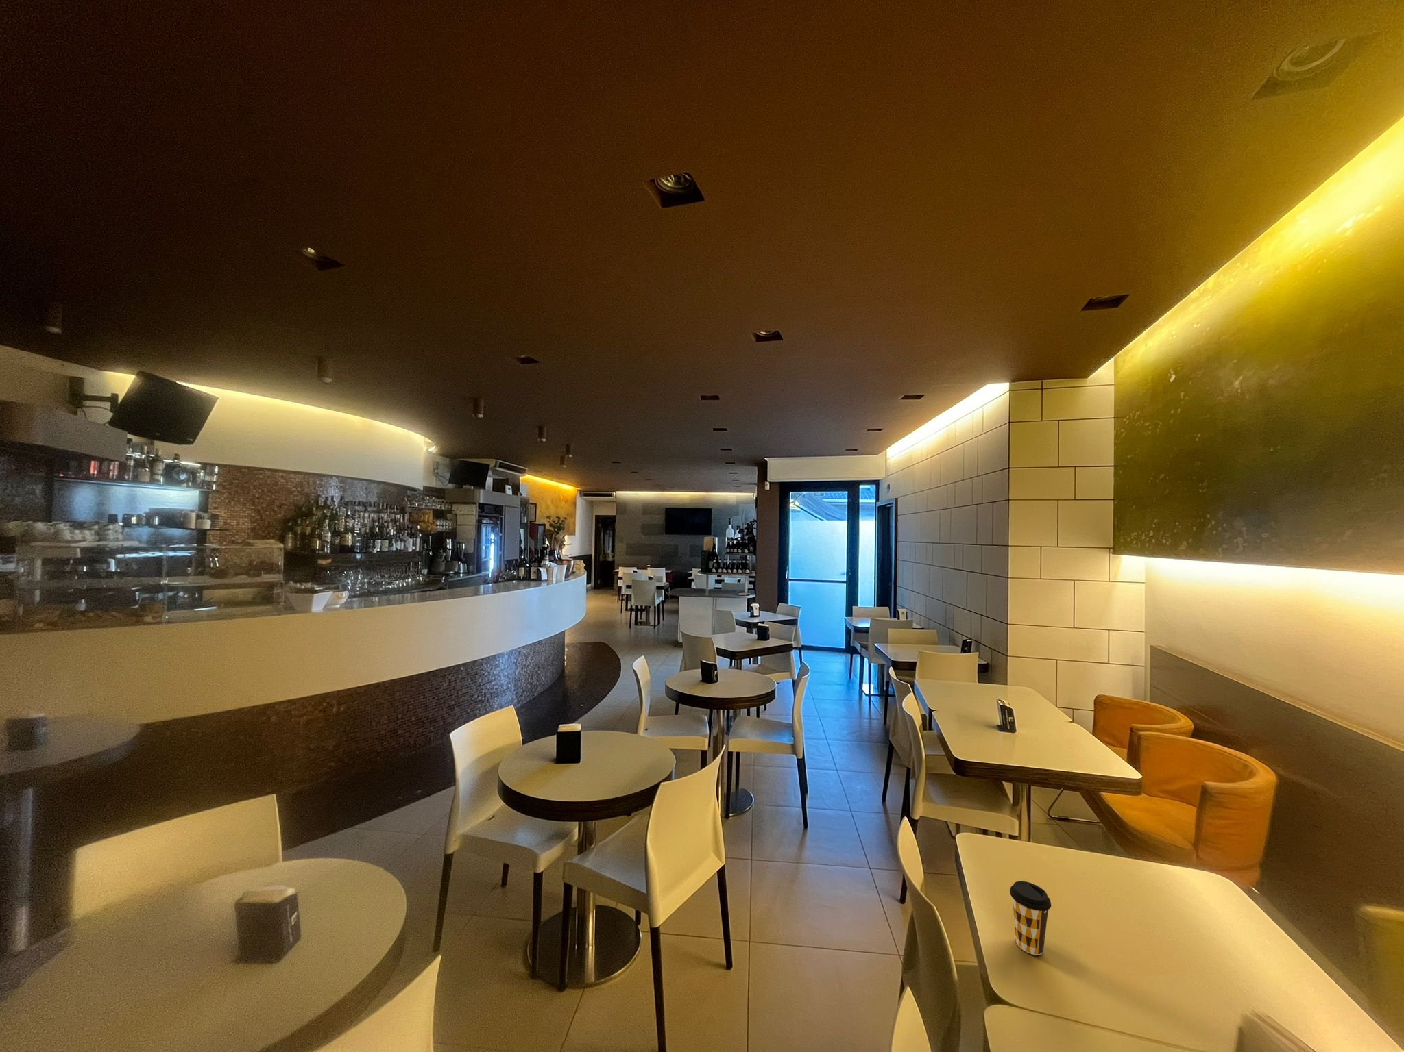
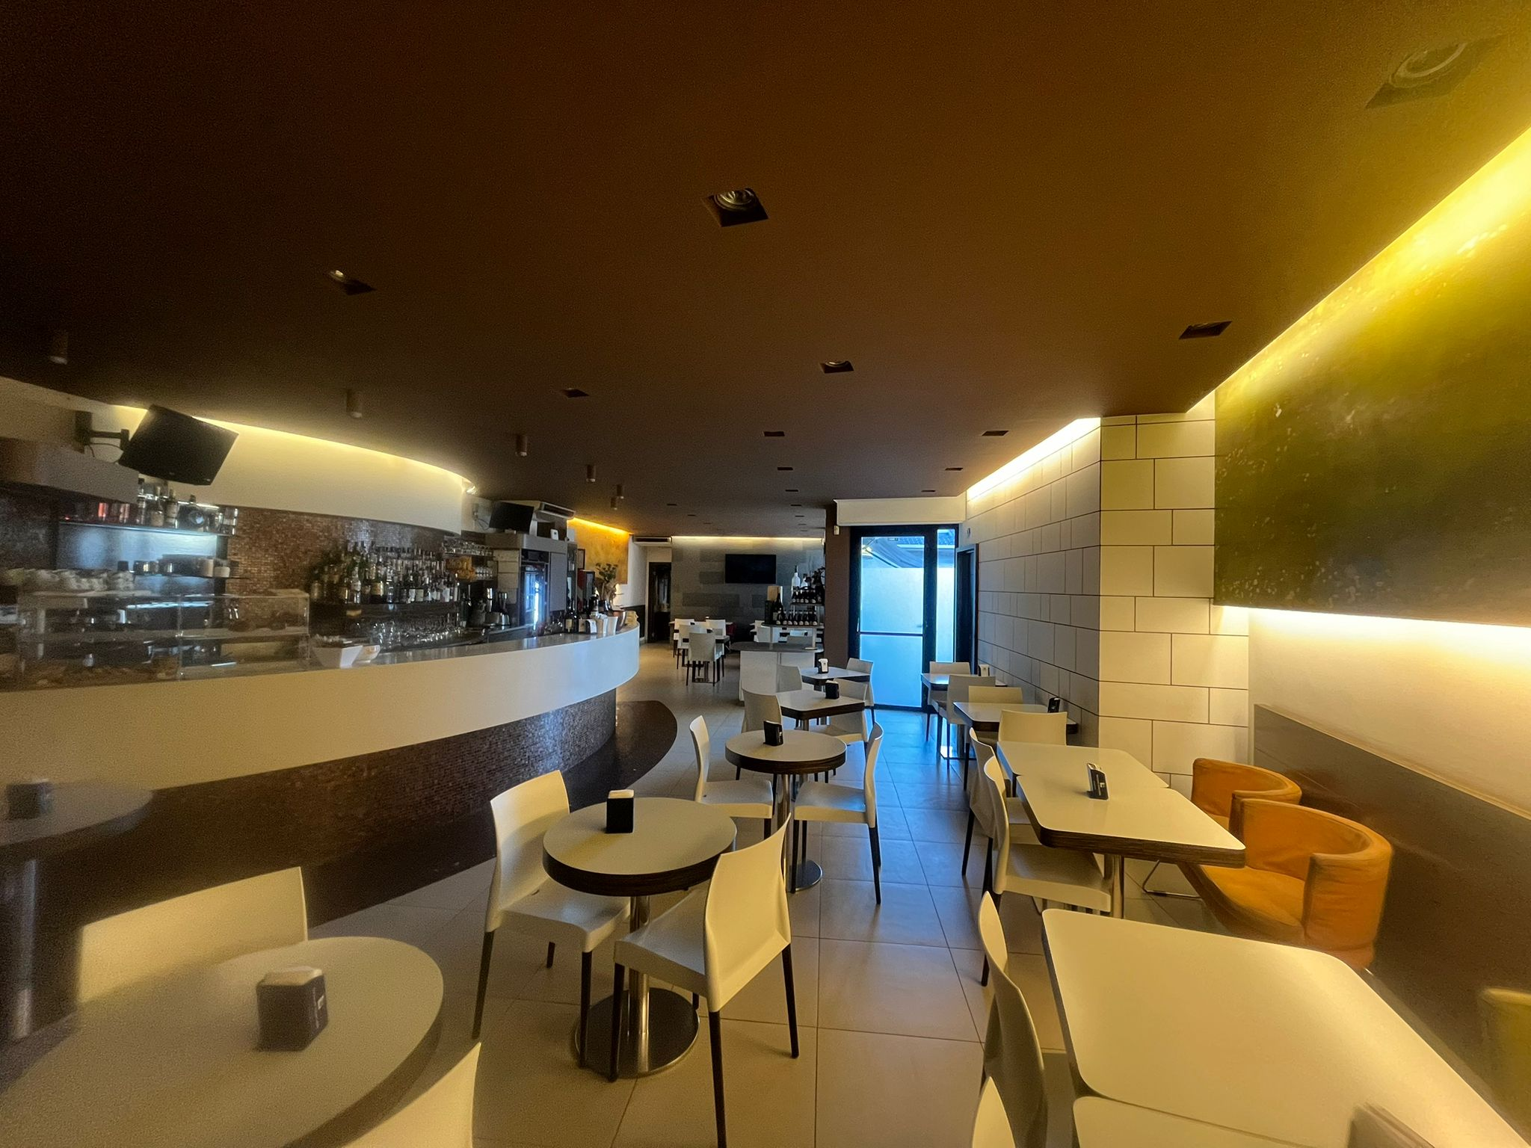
- coffee cup [1009,880,1051,956]
